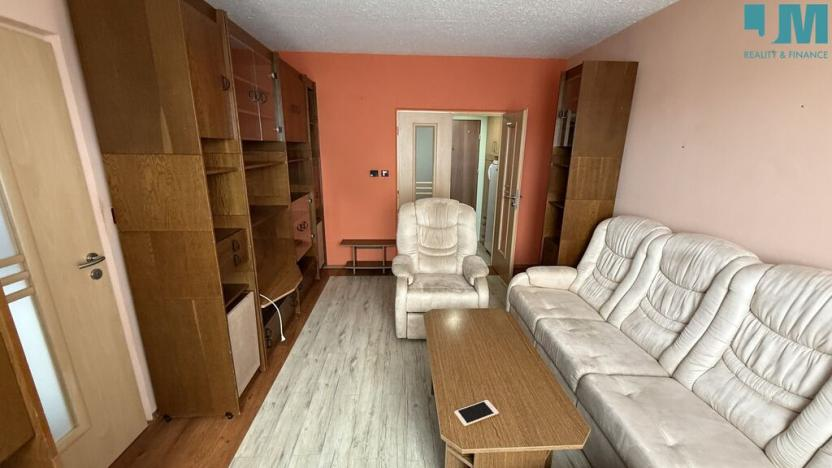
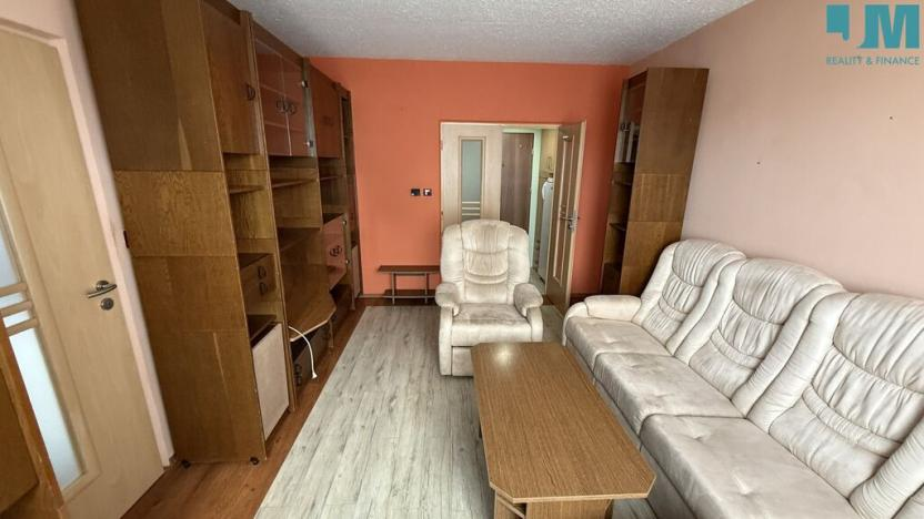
- cell phone [454,399,500,427]
